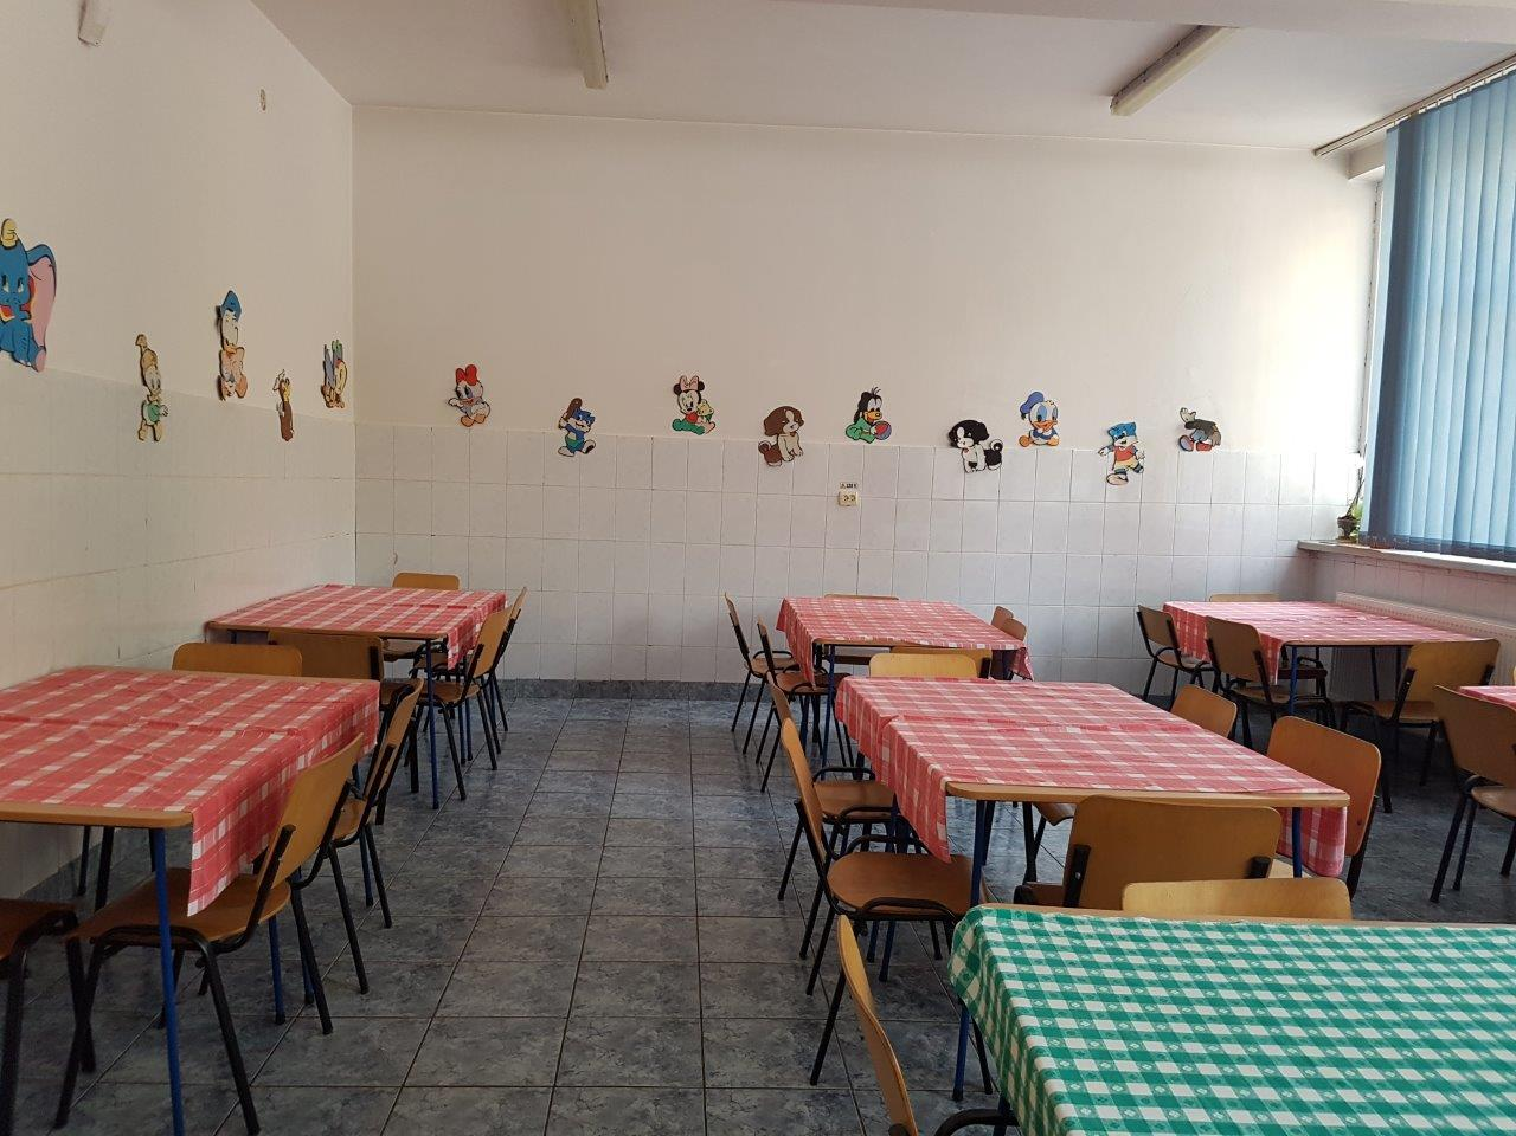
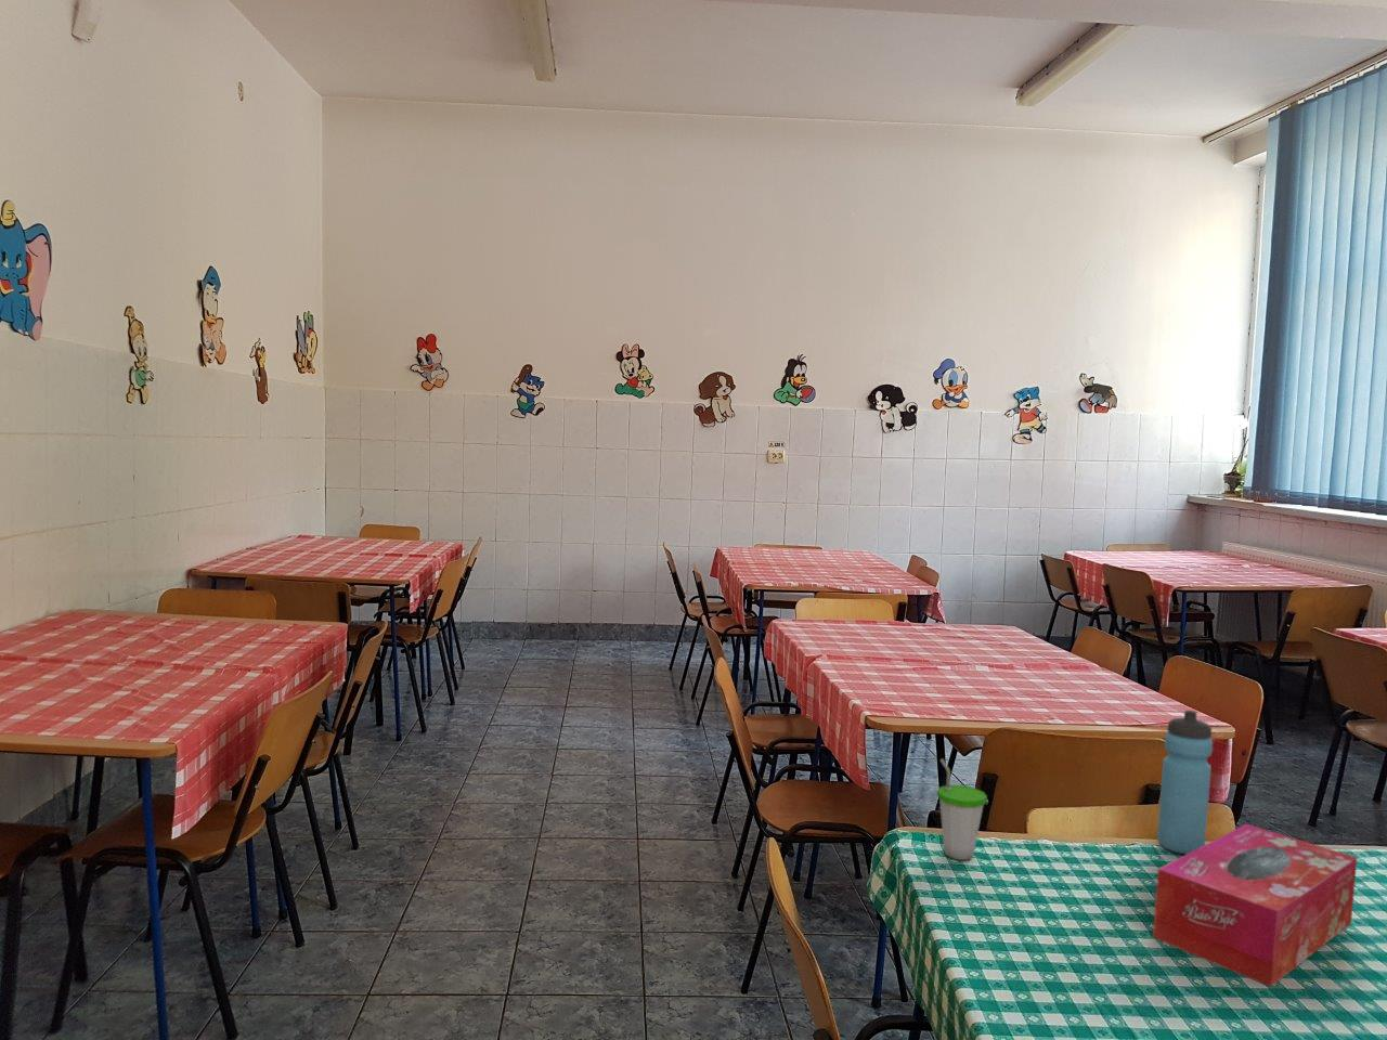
+ tissue box [1152,824,1358,988]
+ cup [936,757,988,861]
+ water bottle [1157,710,1213,854]
